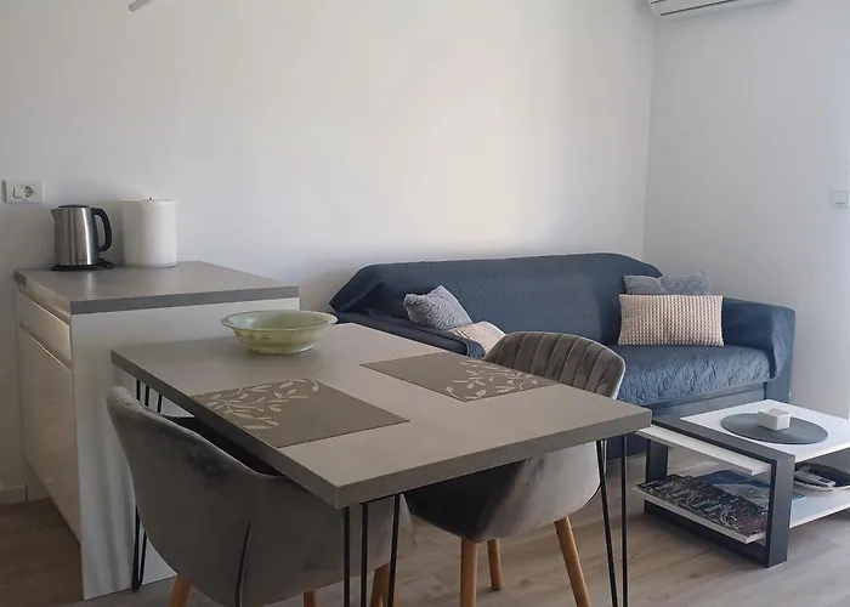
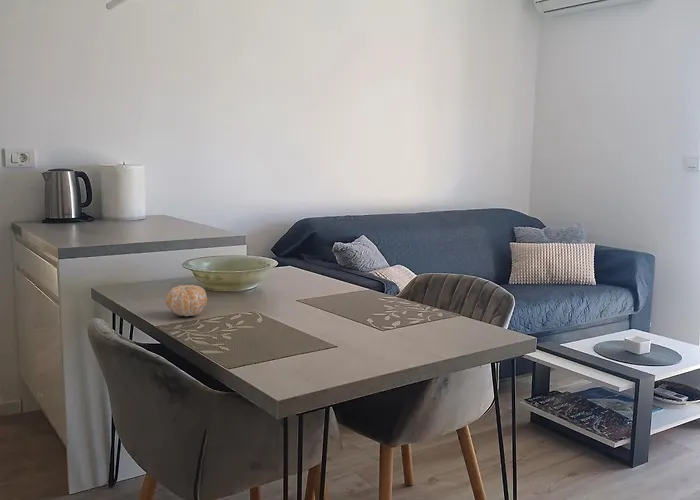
+ fruit [164,284,208,317]
